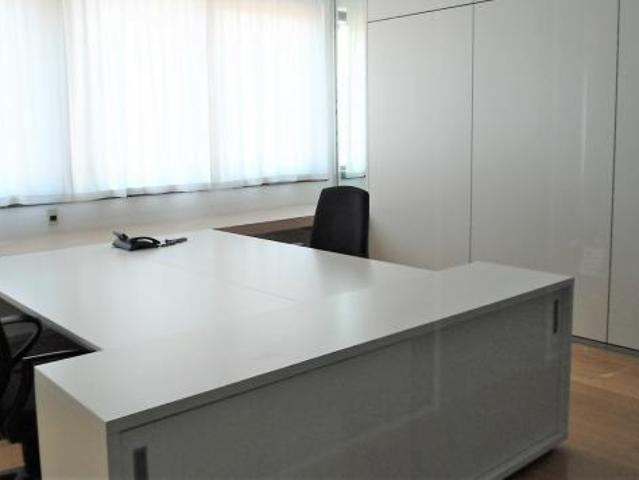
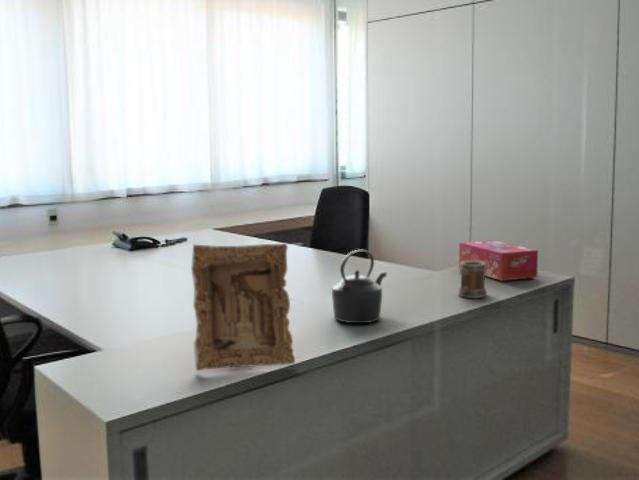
+ kettle [331,249,388,324]
+ picture frame [190,242,296,372]
+ tissue box [458,239,539,282]
+ mug [458,261,488,299]
